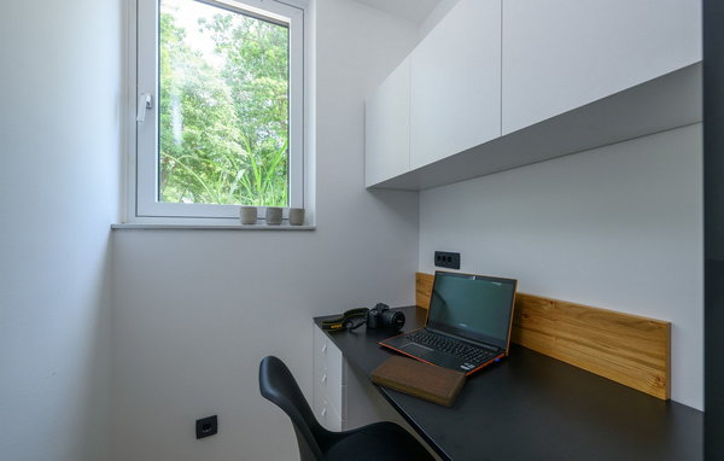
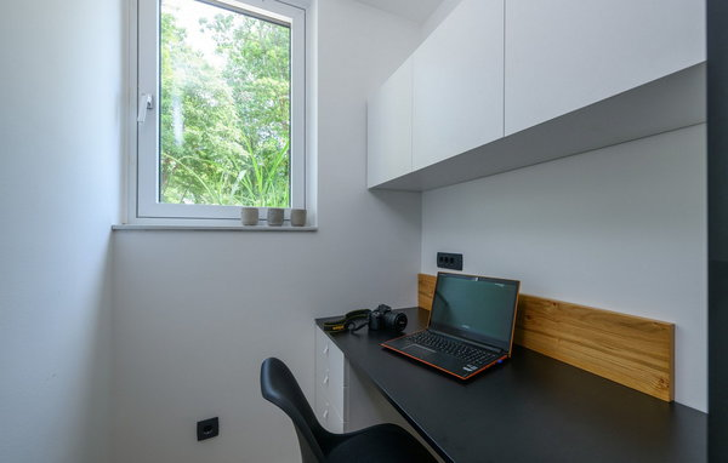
- notebook [369,355,467,408]
